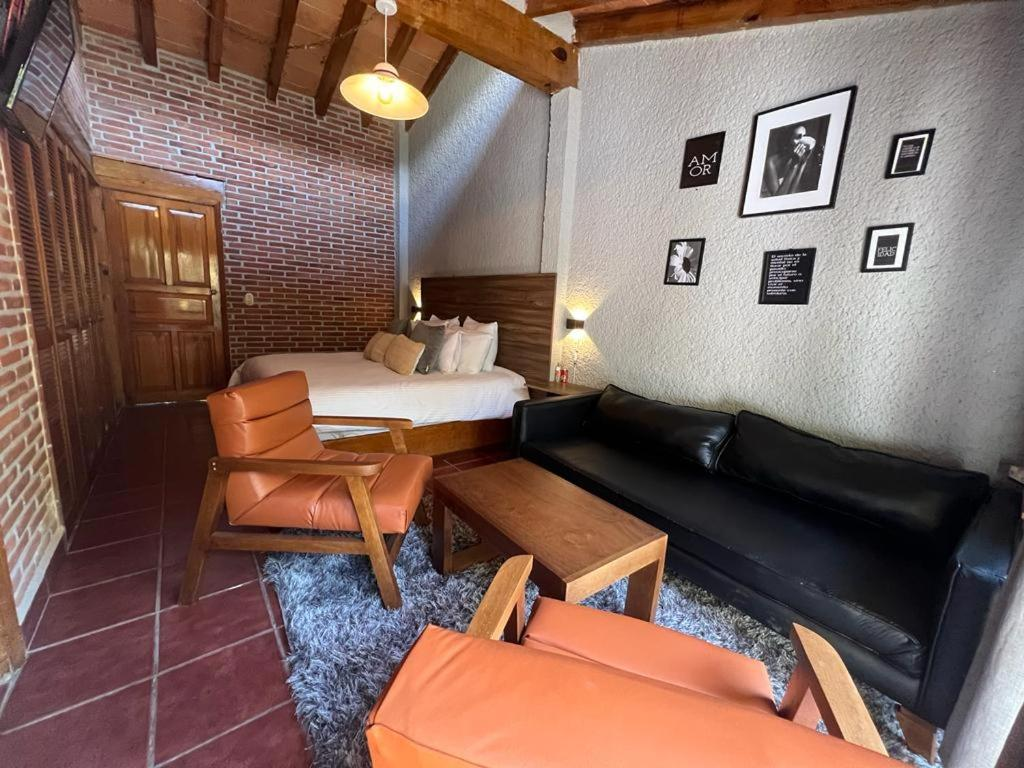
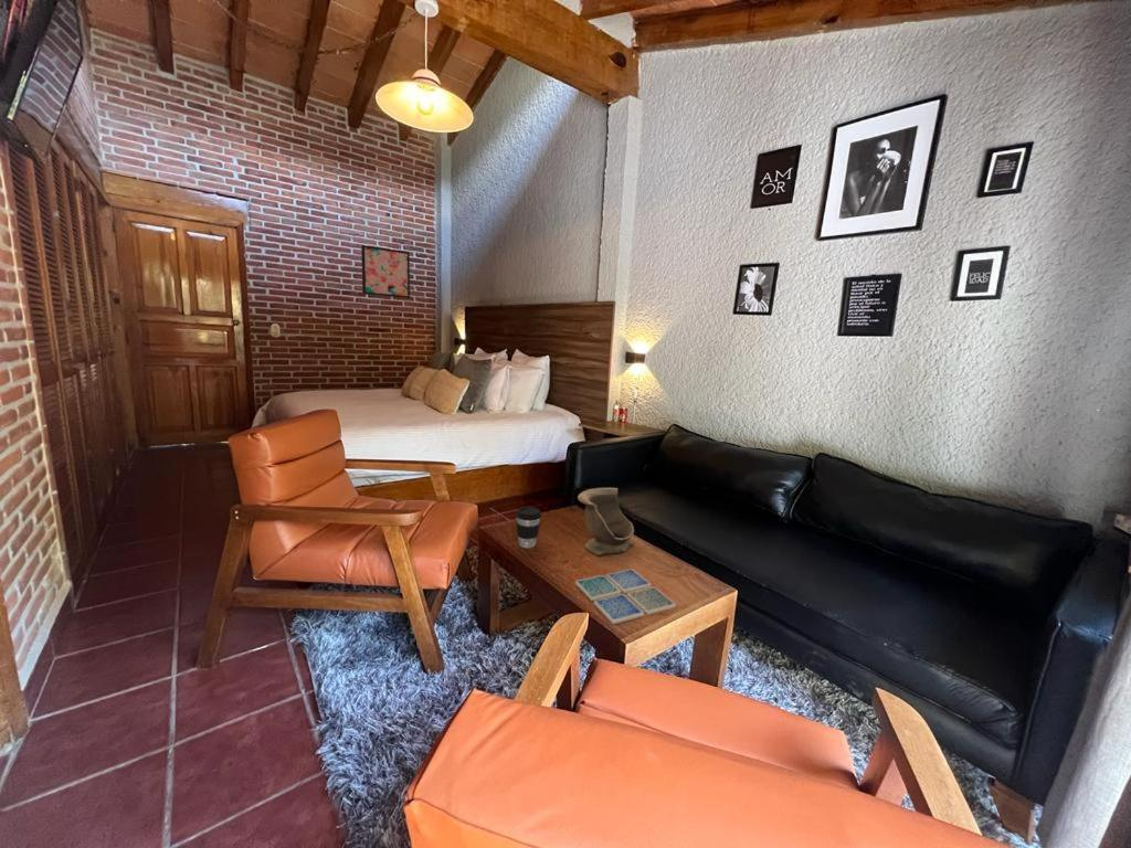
+ coffee cup [515,506,542,549]
+ wall art [360,244,411,299]
+ drink coaster [574,568,677,625]
+ decorative bowl [577,487,636,556]
